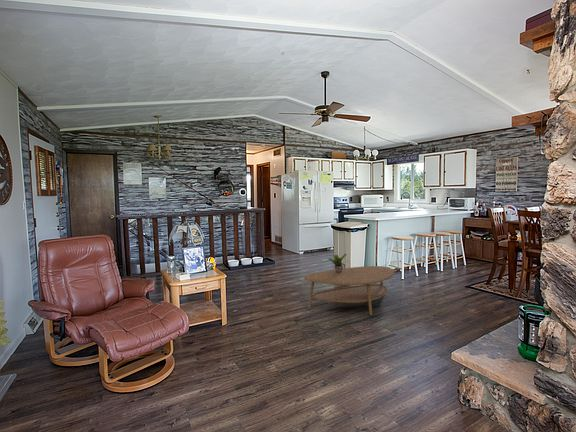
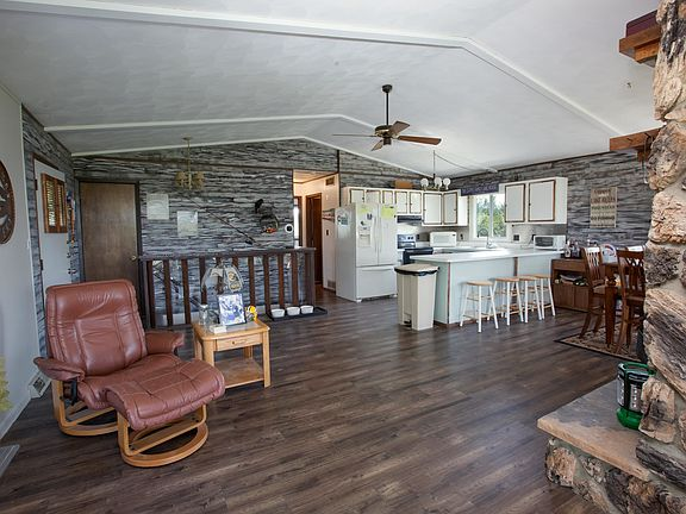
- coffee table [303,265,395,317]
- potted plant [327,253,349,273]
